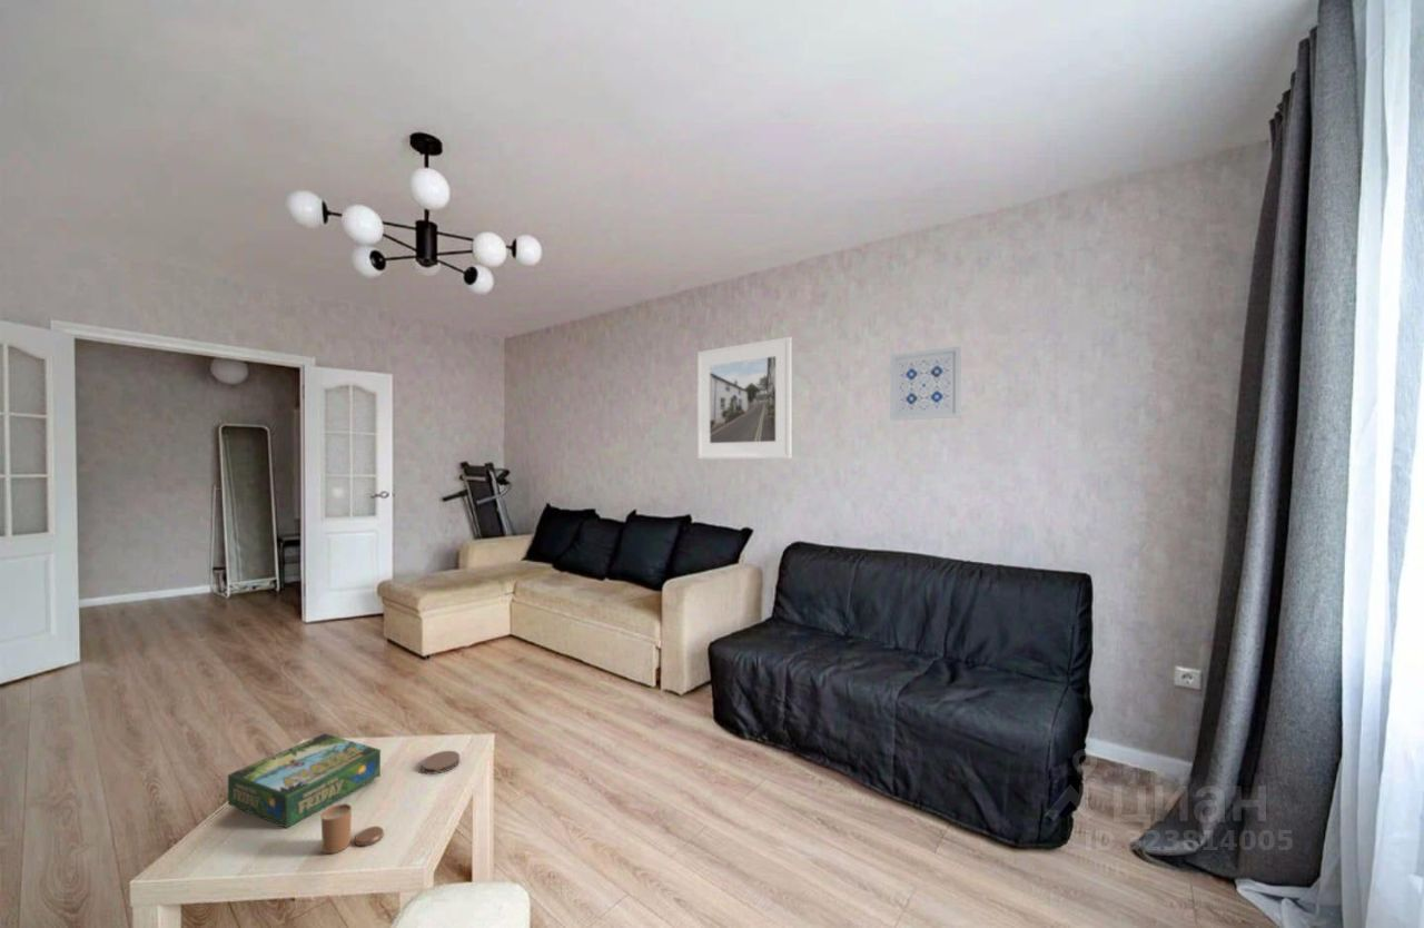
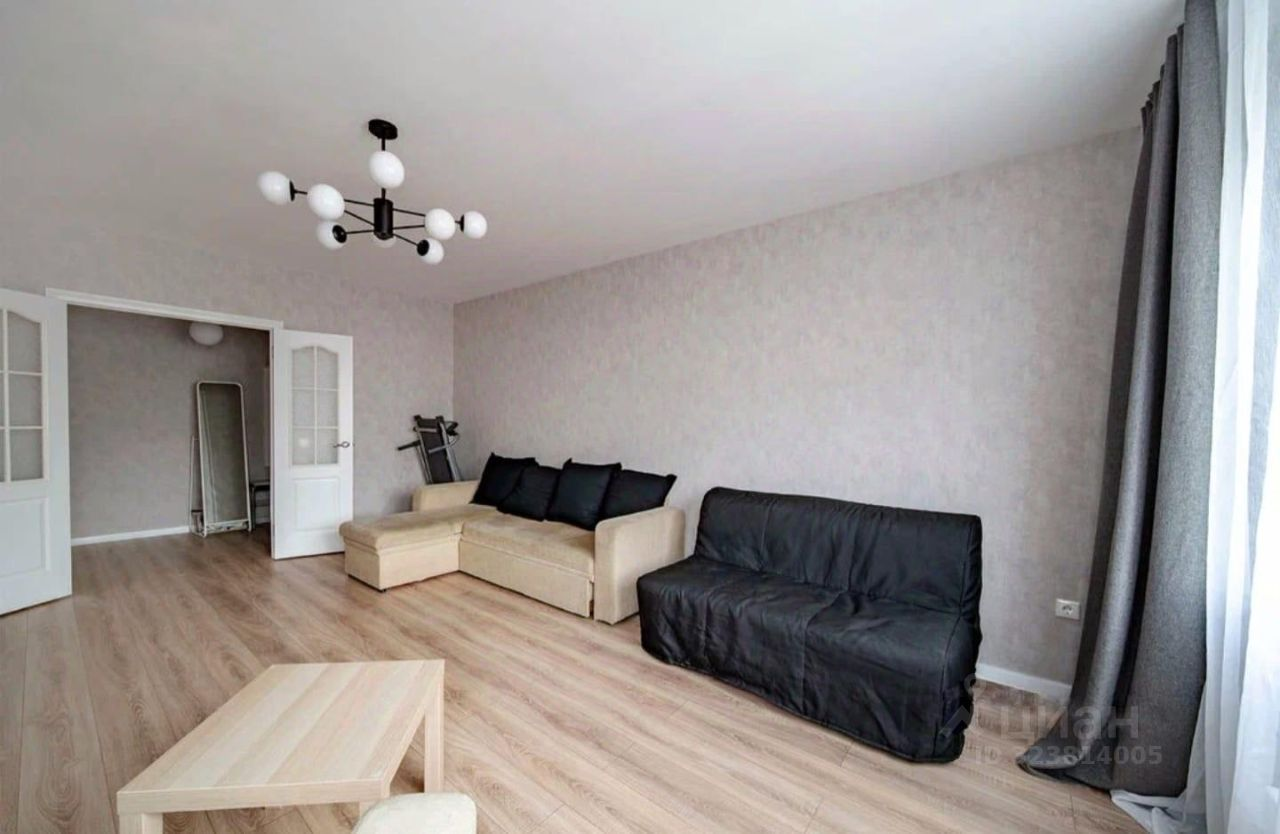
- wall art [889,345,962,422]
- candle [320,802,385,855]
- coaster [421,750,461,776]
- board game [227,732,382,829]
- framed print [696,336,793,460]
